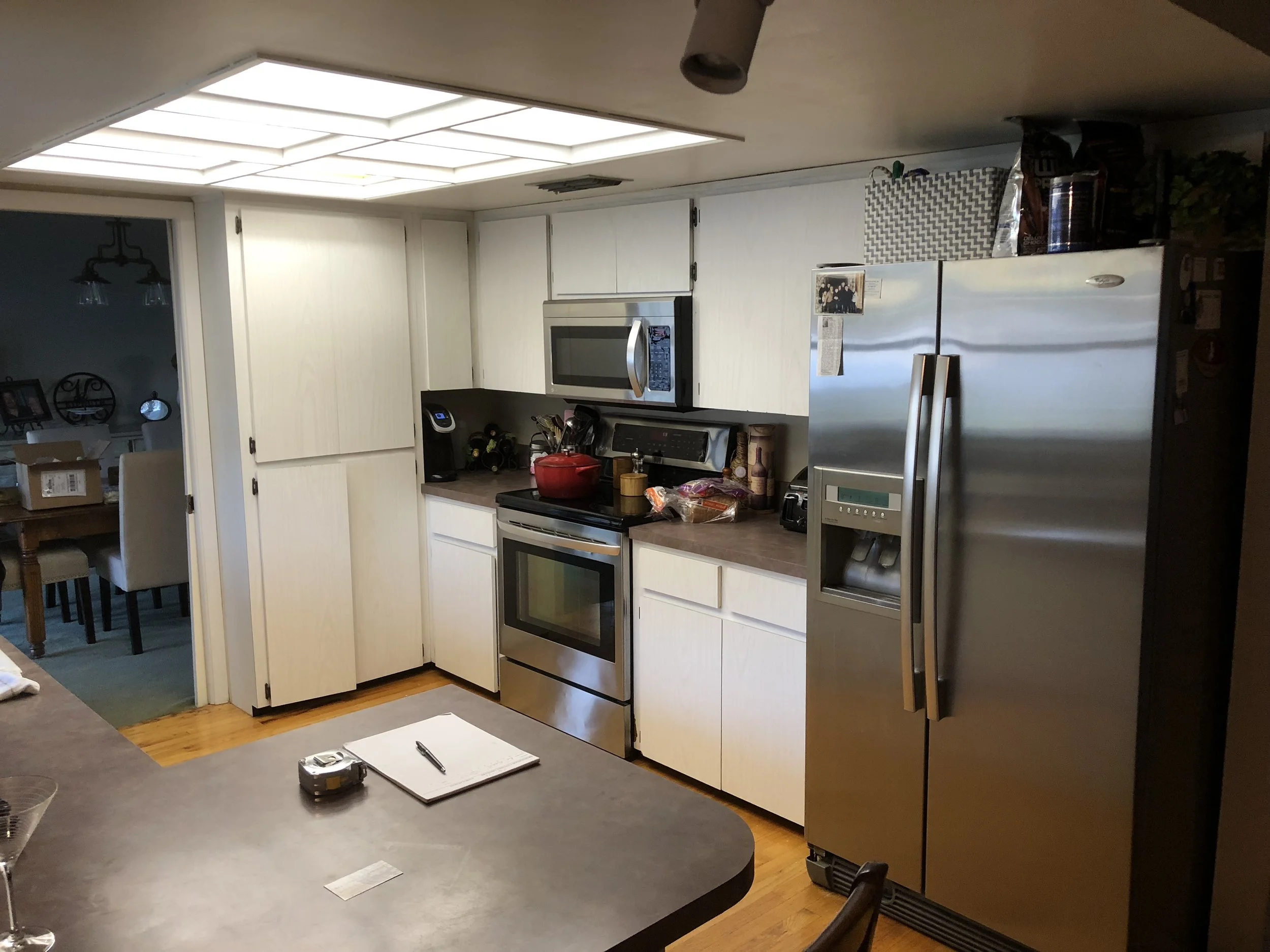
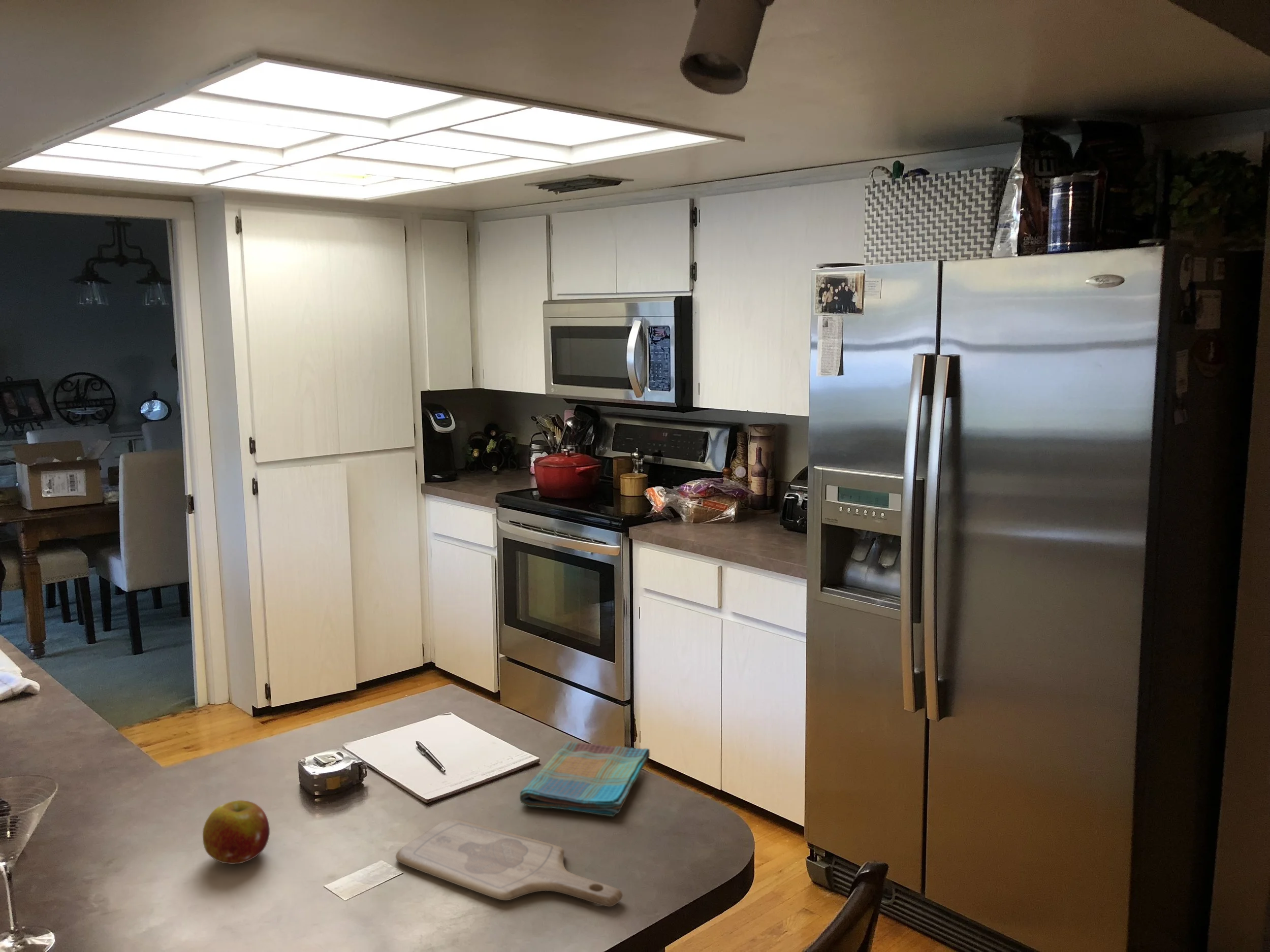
+ cutting board [395,819,623,907]
+ dish towel [519,741,650,817]
+ fruit [202,800,270,865]
